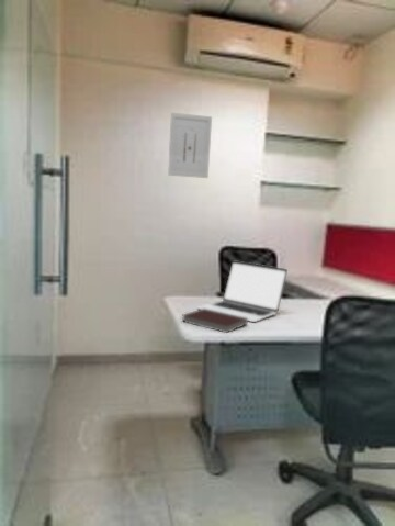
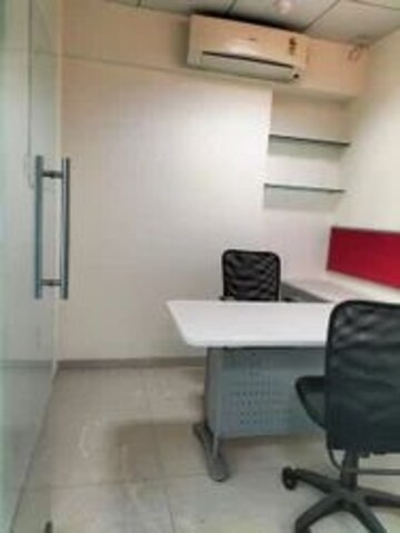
- wall art [167,112,213,179]
- laptop [196,260,289,323]
- notebook [180,309,249,334]
